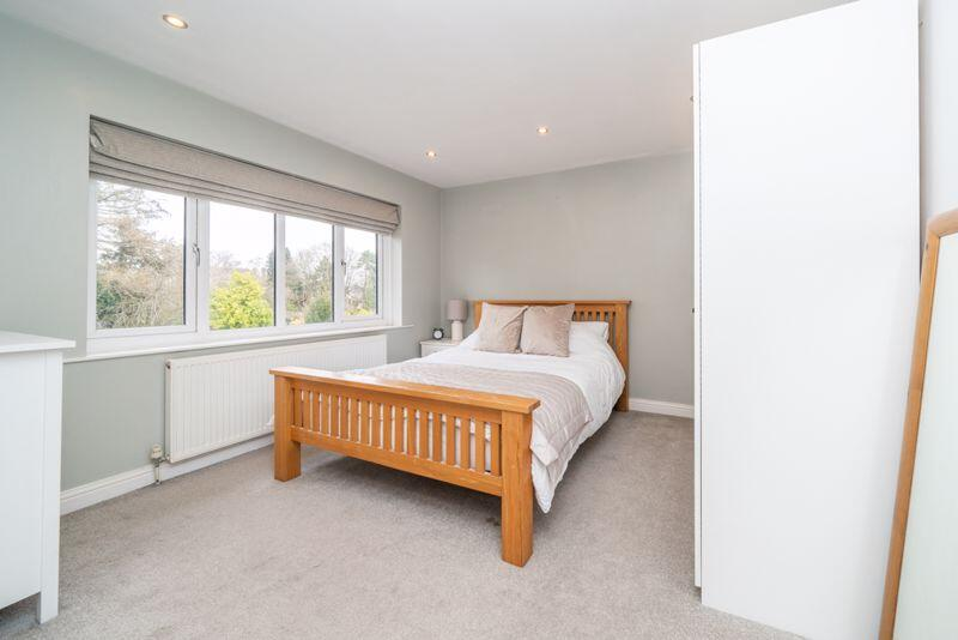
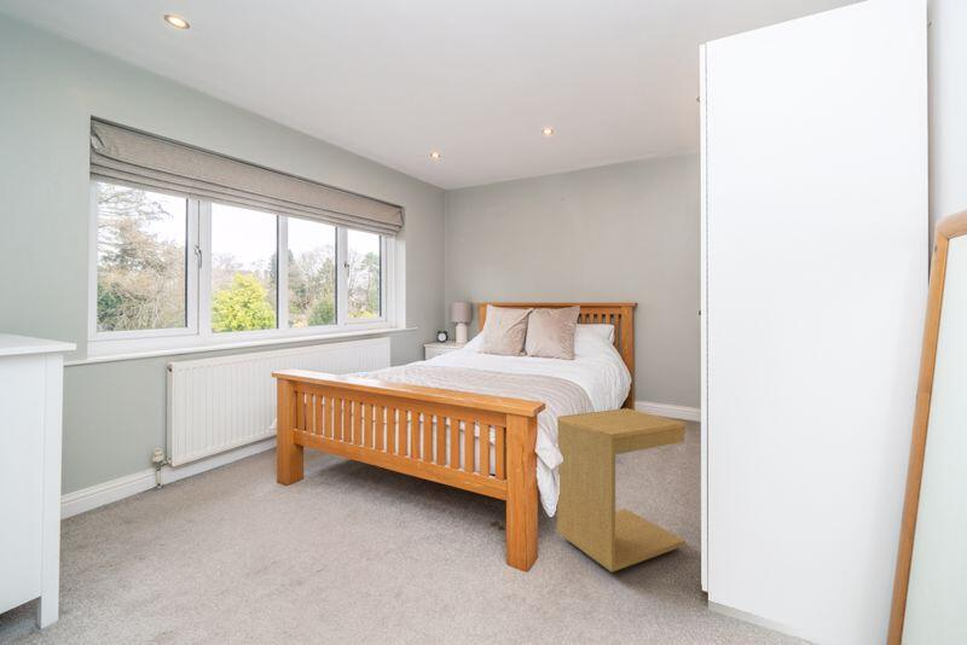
+ side table [556,407,688,574]
